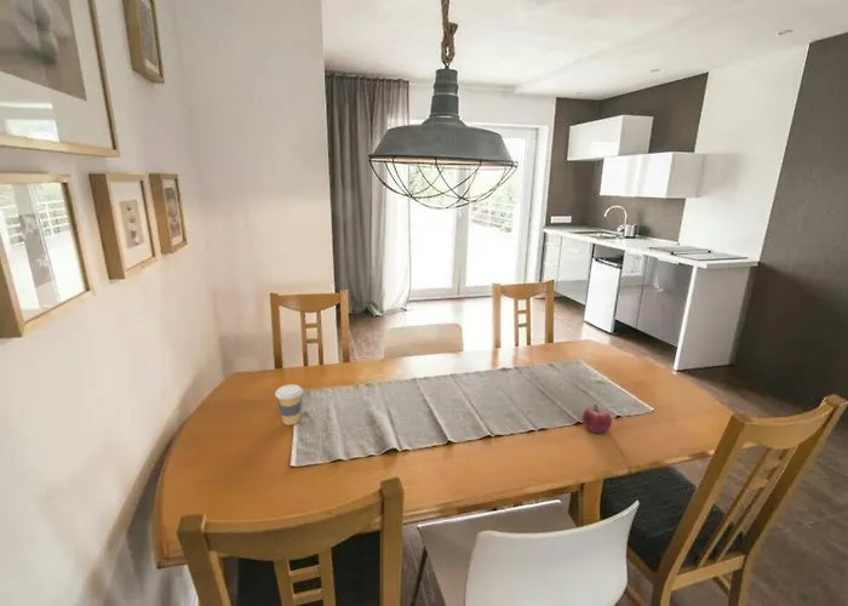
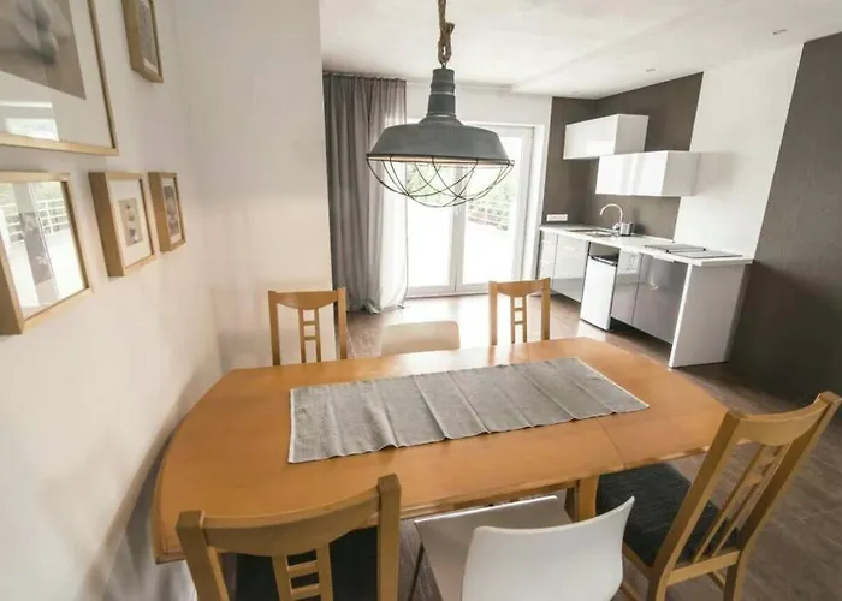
- fruit [581,404,613,434]
- coffee cup [274,383,304,427]
